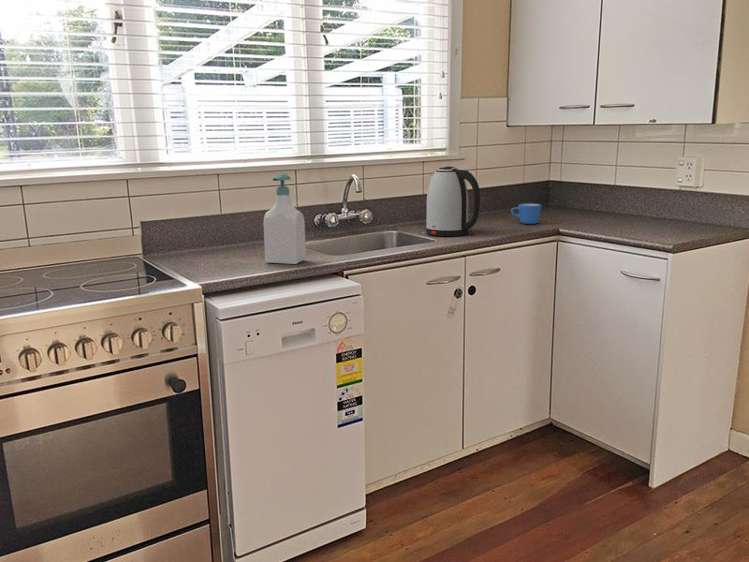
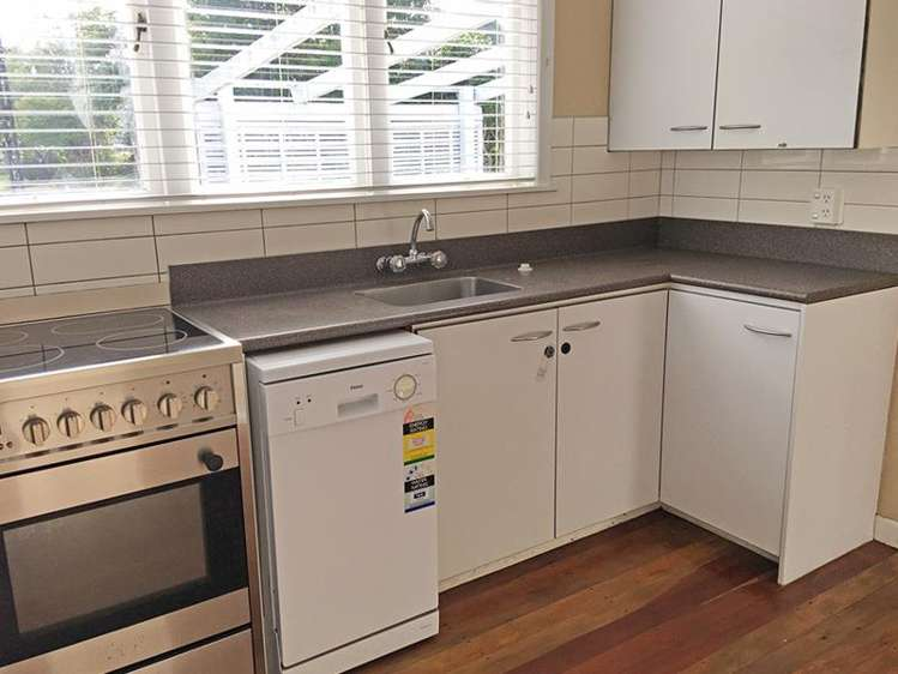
- mug [510,202,542,225]
- soap bottle [262,172,307,265]
- kettle [425,165,481,237]
